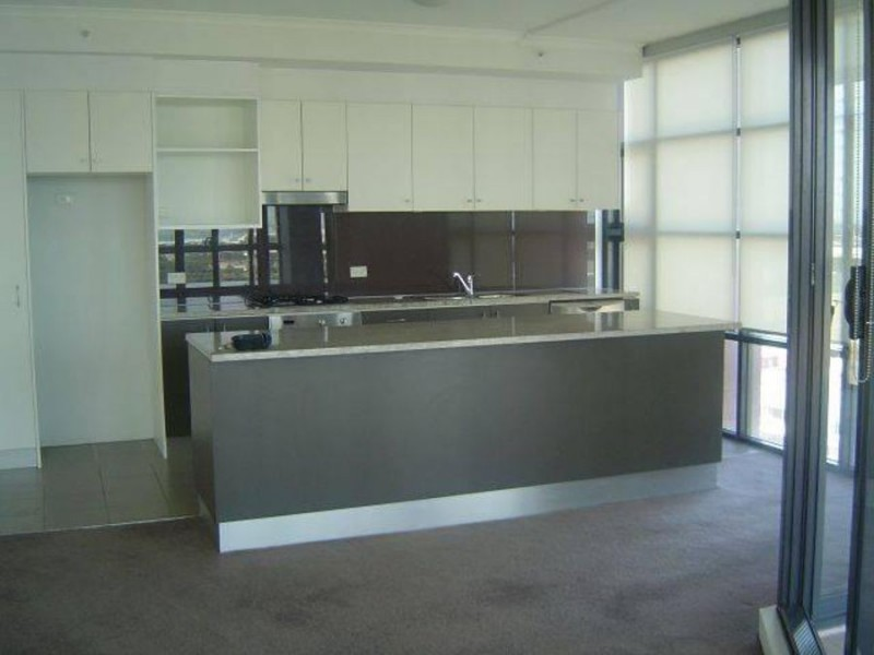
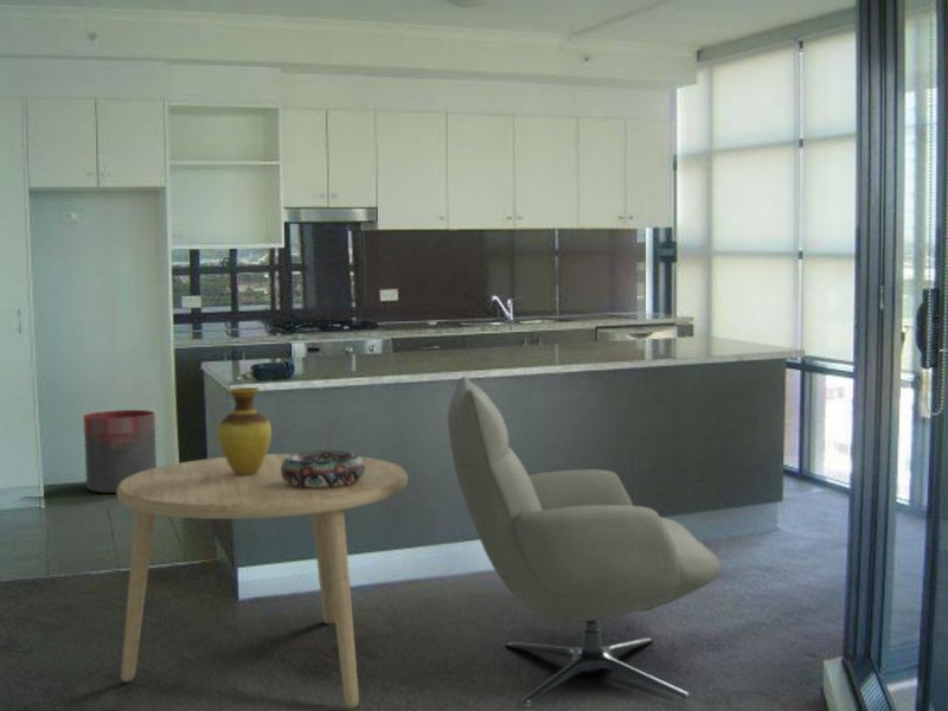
+ dining table [116,453,409,709]
+ decorative bowl [281,449,365,488]
+ vase [217,386,273,475]
+ chair [447,376,722,707]
+ trash can [82,409,158,494]
